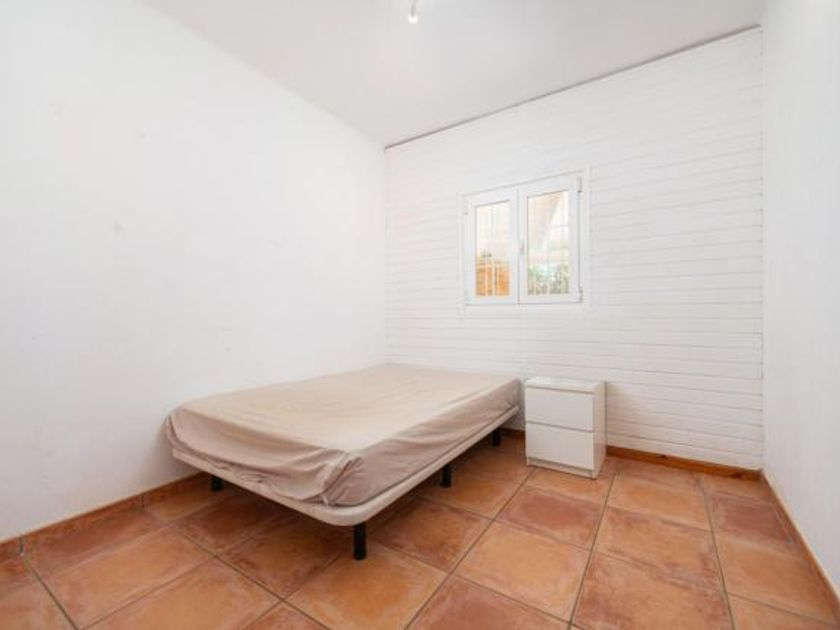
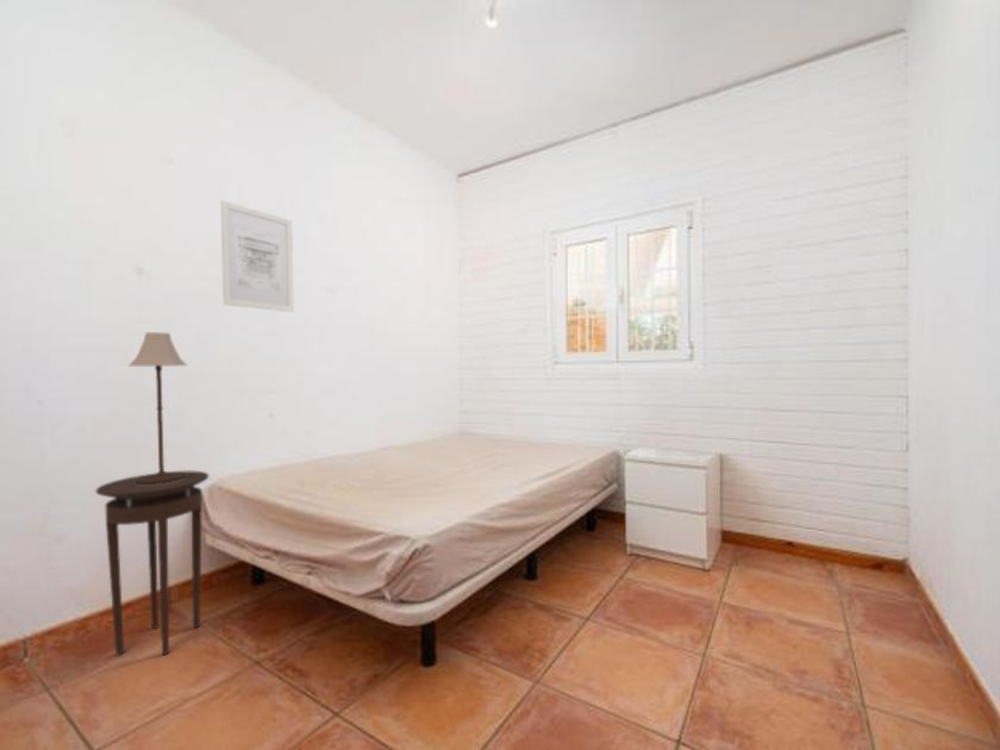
+ stool [94,470,210,657]
+ wall art [220,199,295,313]
+ table lamp [127,331,188,485]
